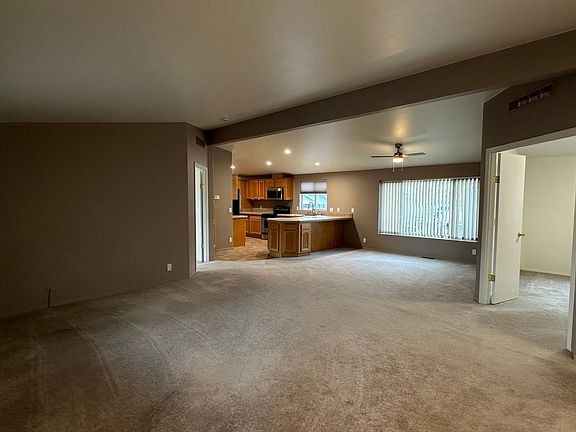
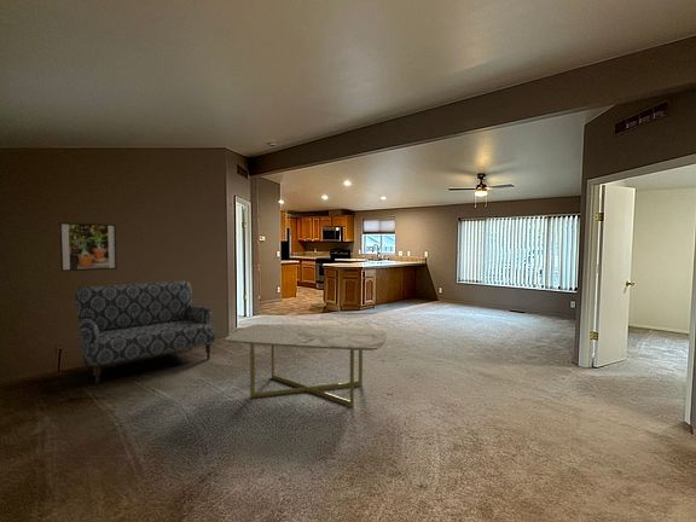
+ coffee table [225,324,388,407]
+ sofa [74,279,216,385]
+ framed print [58,221,118,272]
